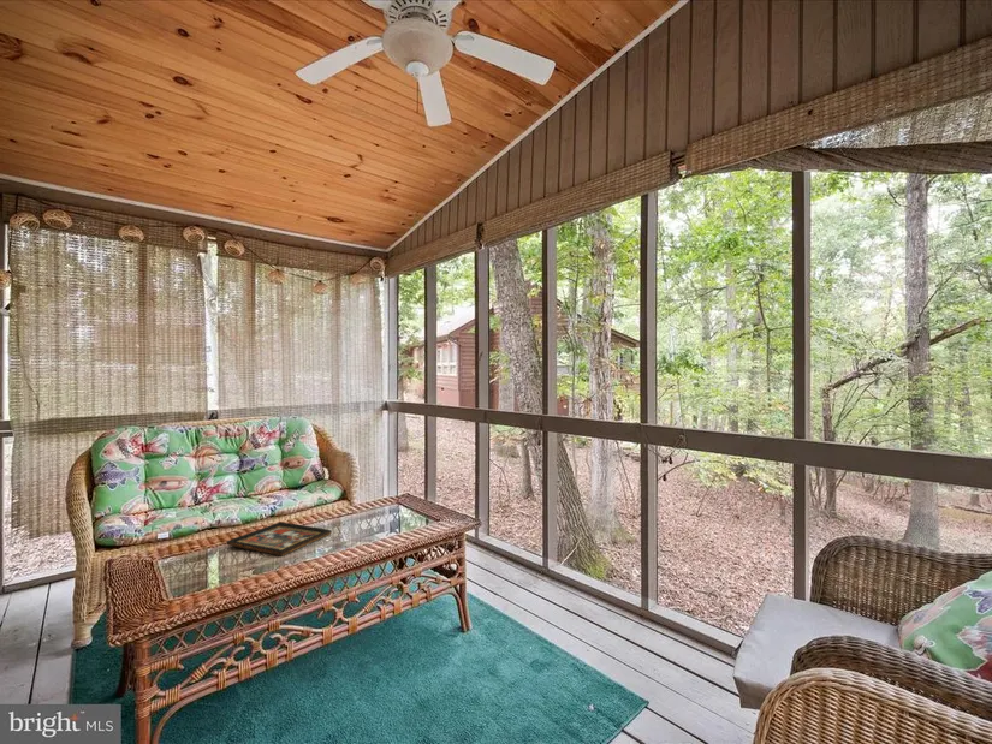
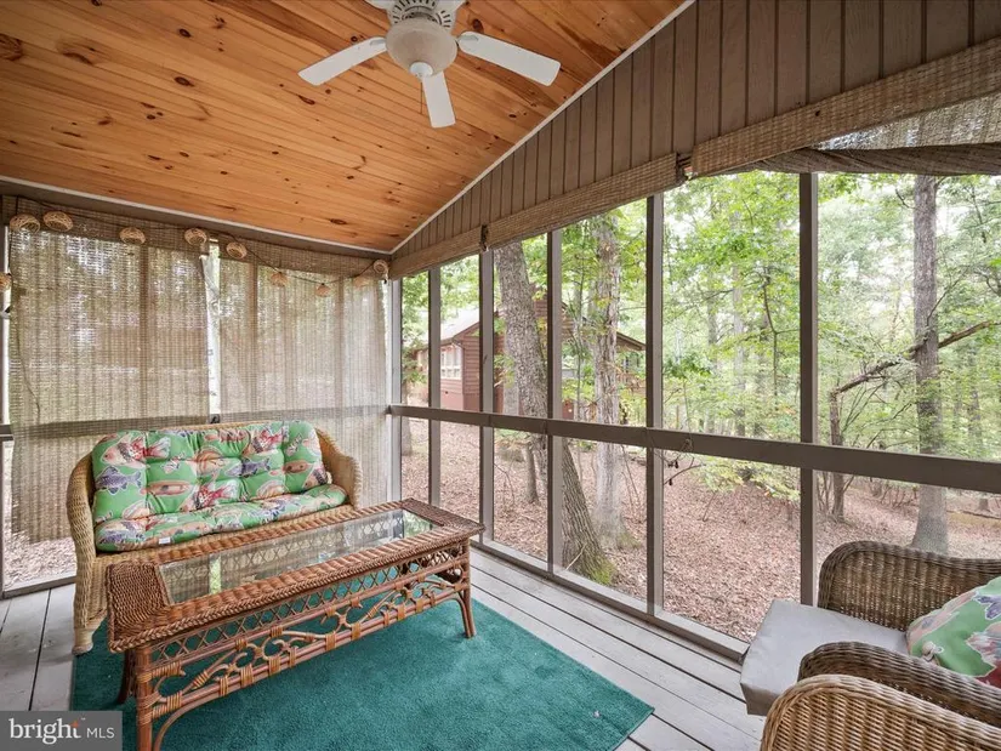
- decorative tray [225,520,332,556]
